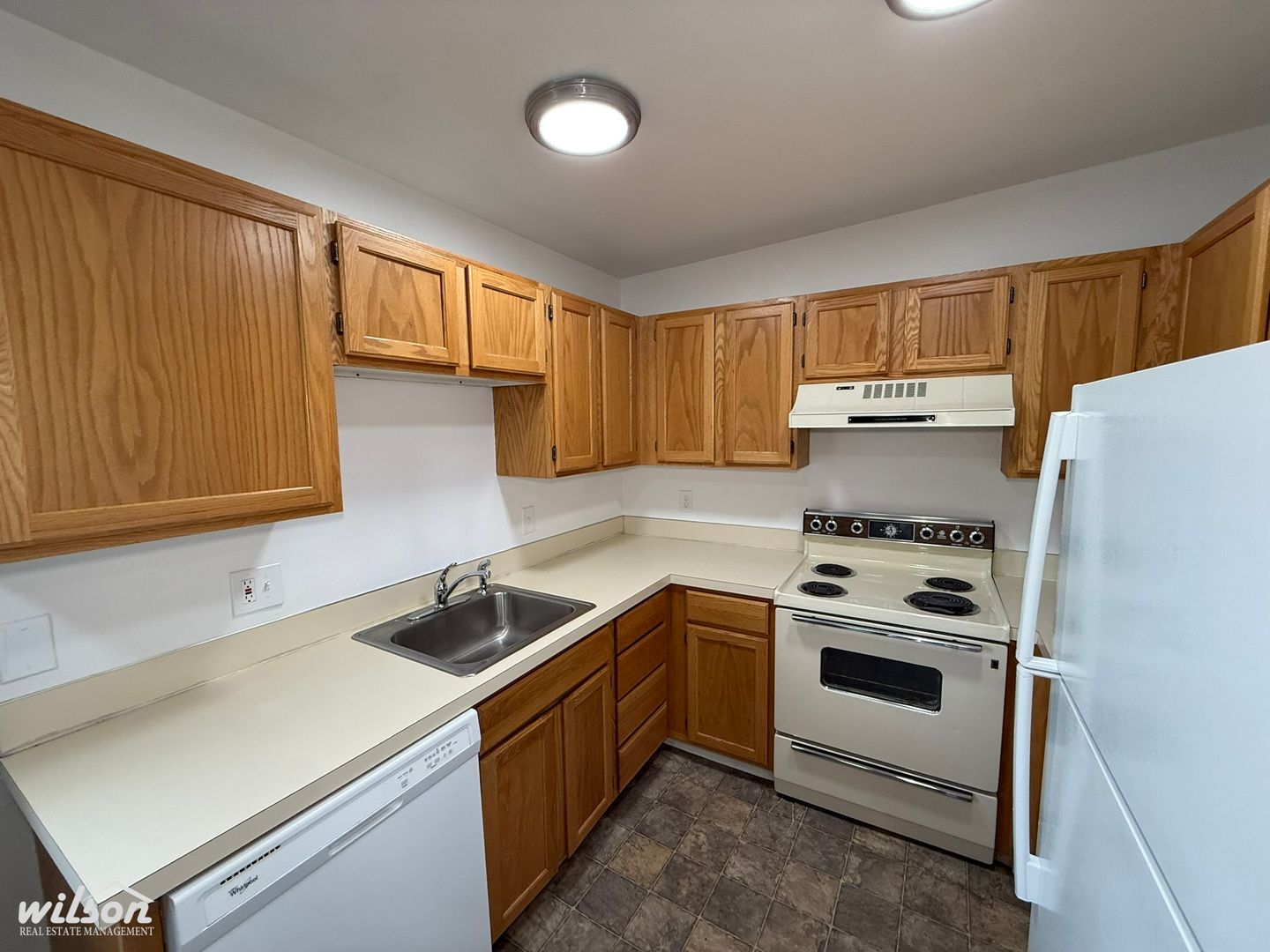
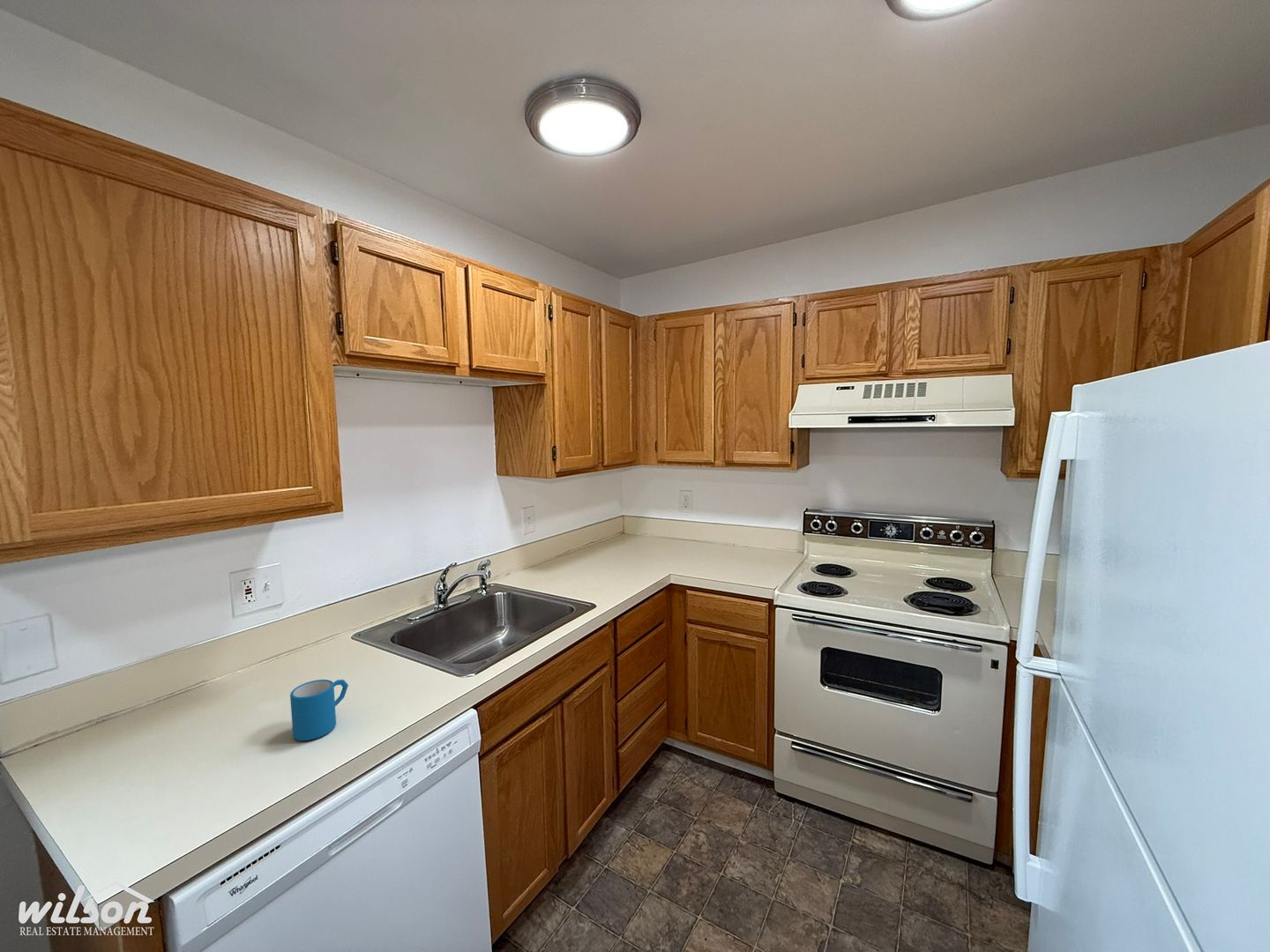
+ mug [289,679,349,741]
